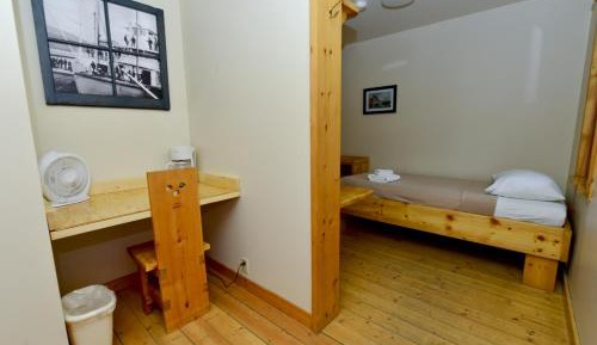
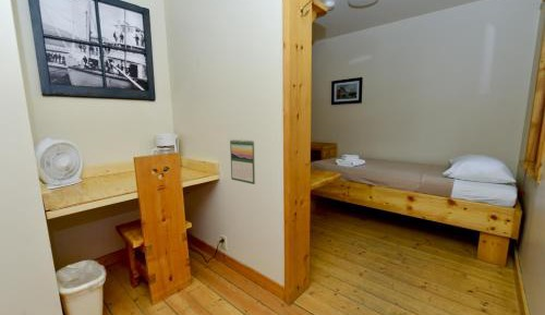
+ calendar [229,138,256,185]
